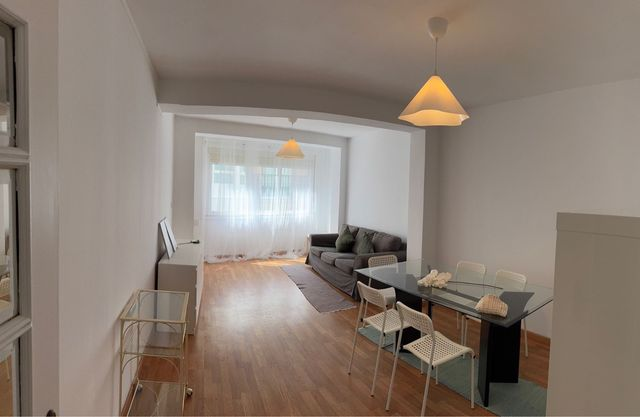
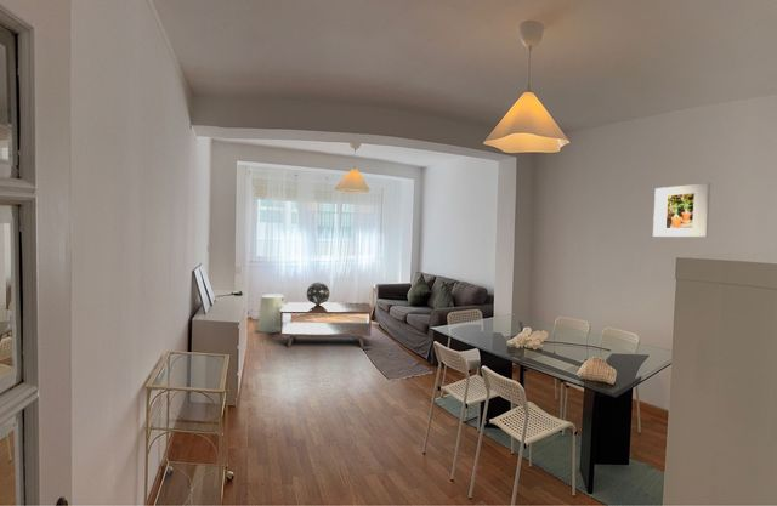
+ fan [256,292,287,334]
+ decorative globe [306,282,330,305]
+ coffee table [279,301,373,349]
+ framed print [652,182,711,238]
